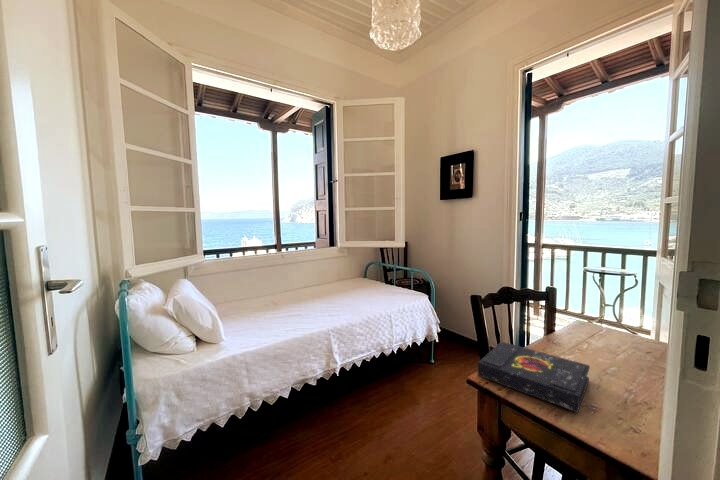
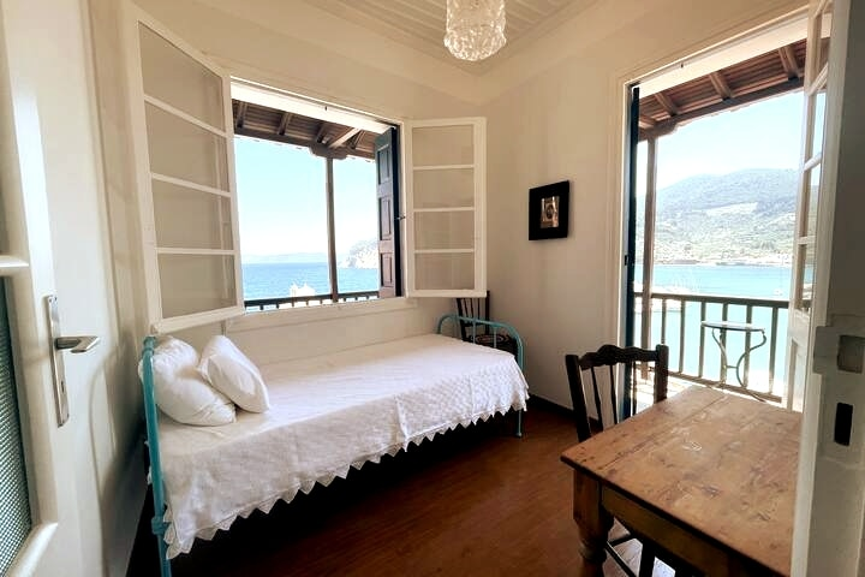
- book [477,341,591,414]
